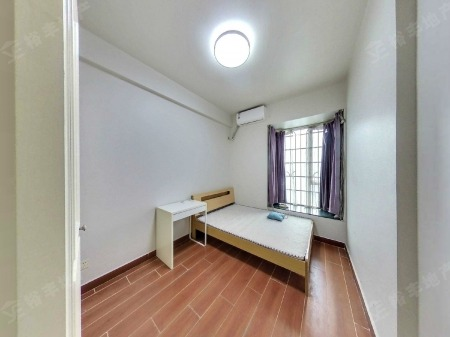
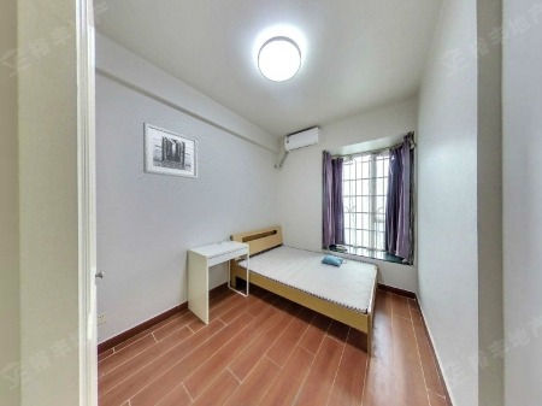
+ wall art [142,120,199,180]
